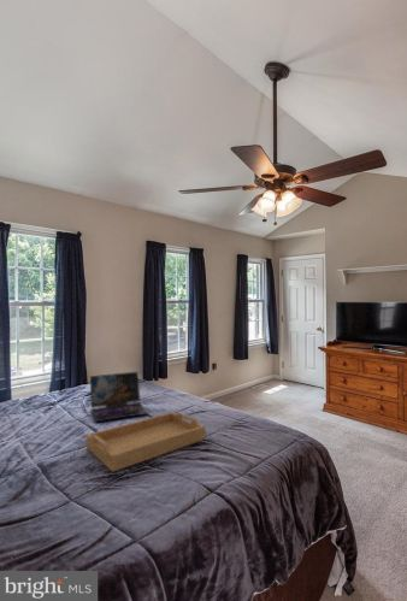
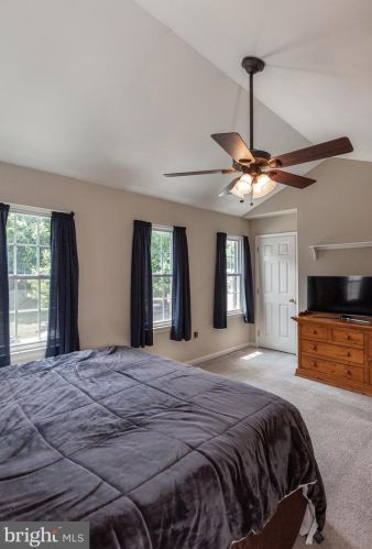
- serving tray [85,411,207,473]
- laptop [89,371,149,423]
